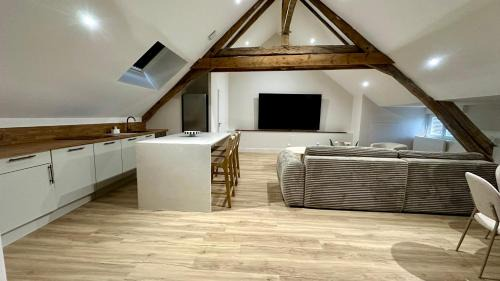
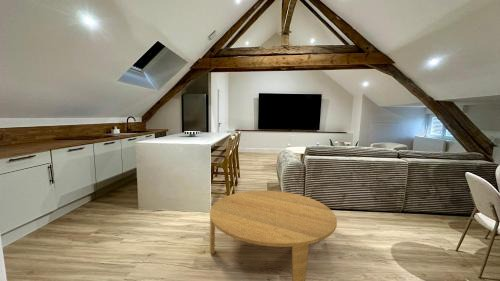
+ coffee table [209,190,338,281]
